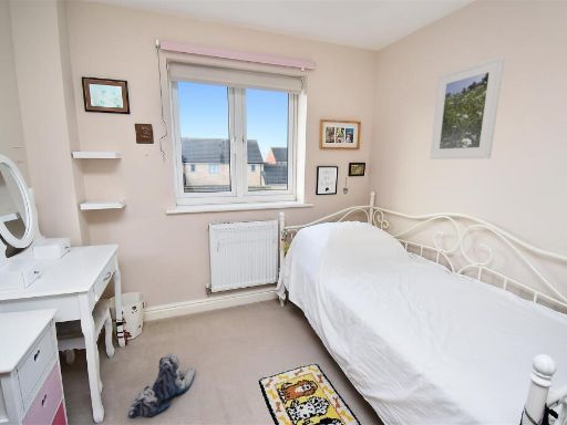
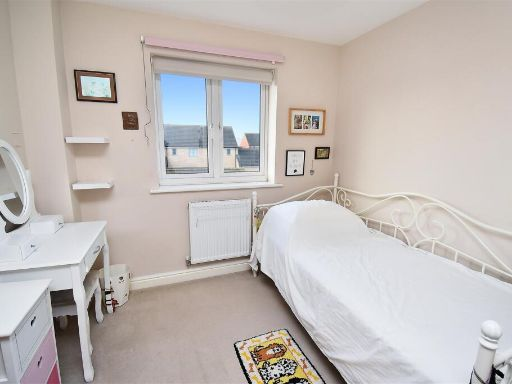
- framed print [430,54,506,160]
- plush toy [127,353,196,419]
